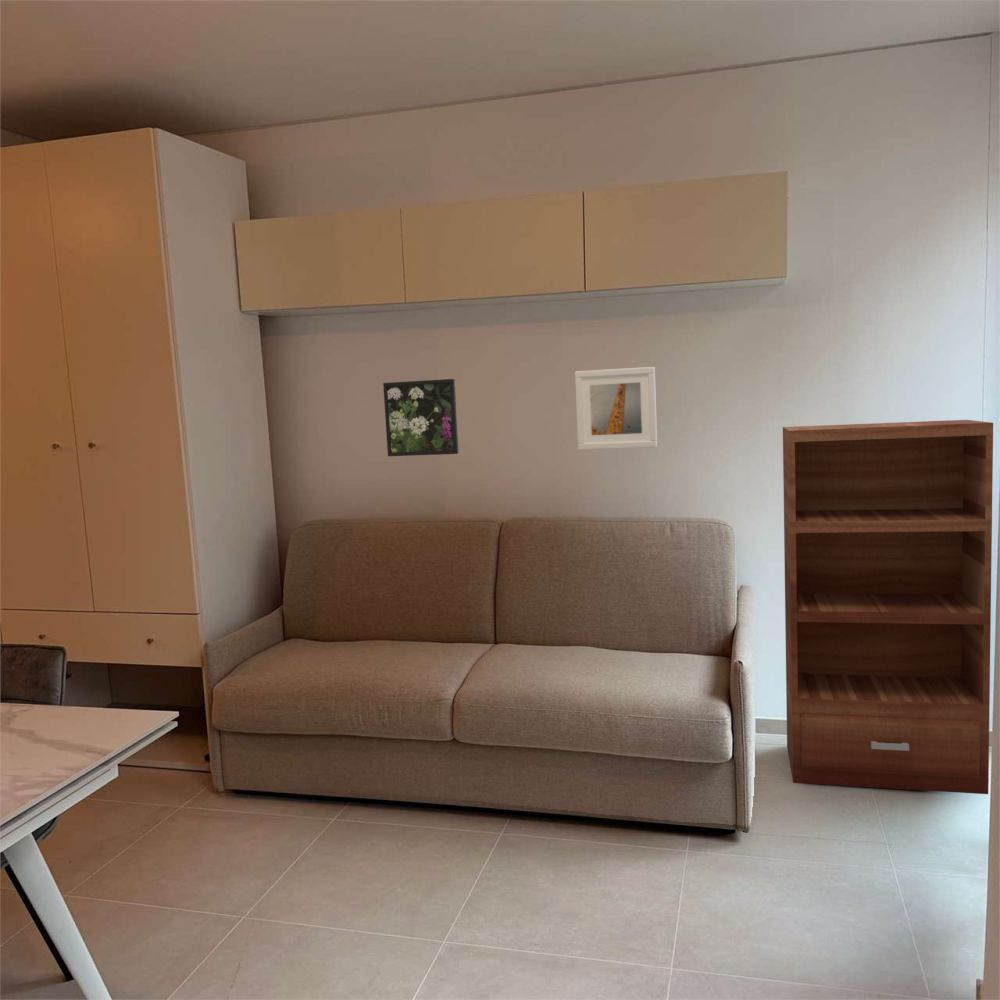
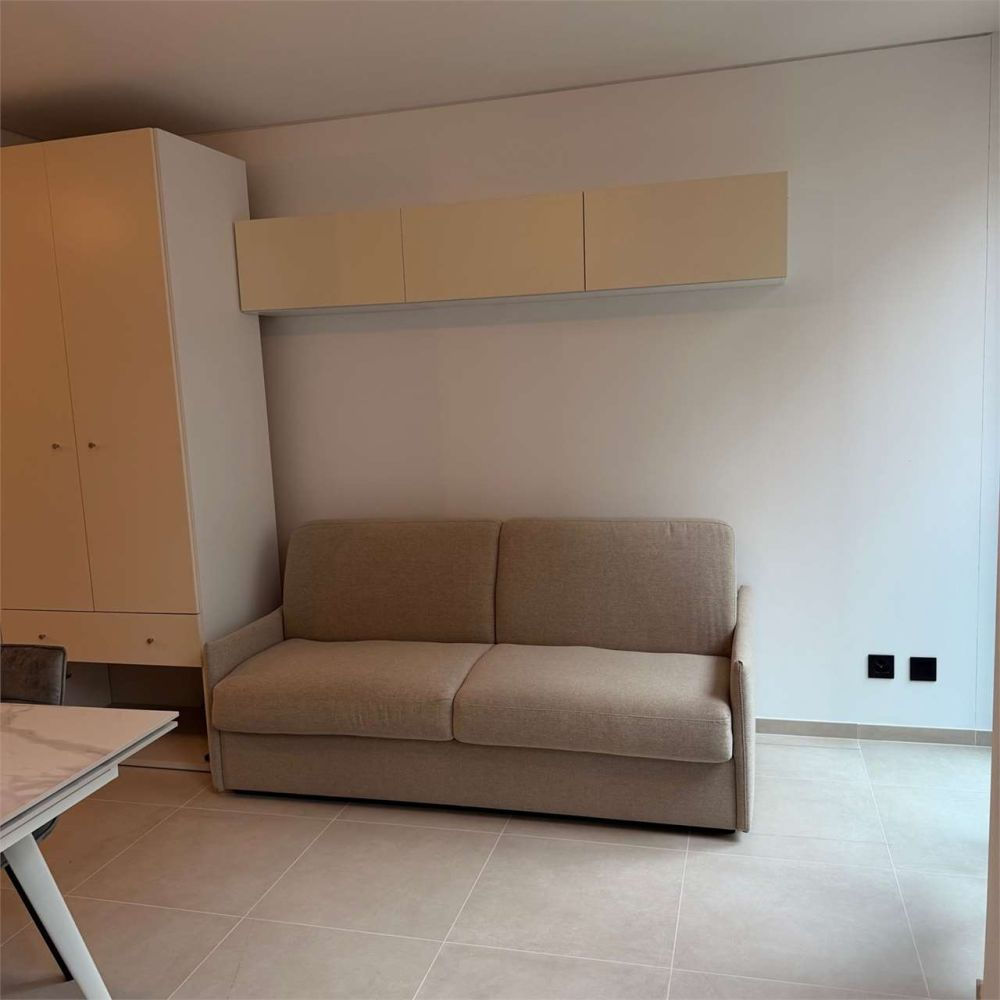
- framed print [574,366,658,451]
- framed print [382,378,460,457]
- bookshelf [782,419,994,795]
